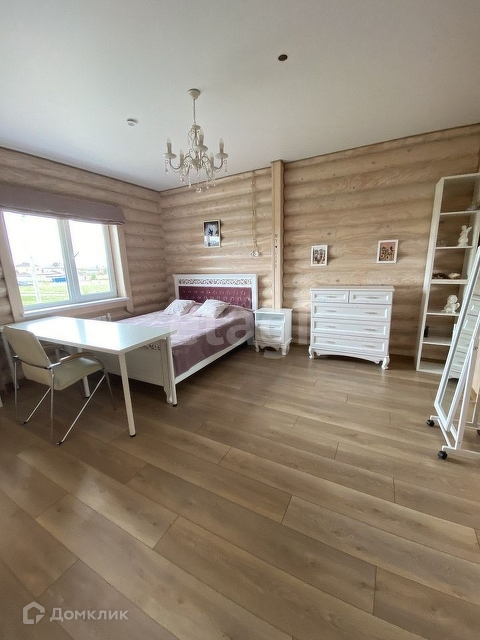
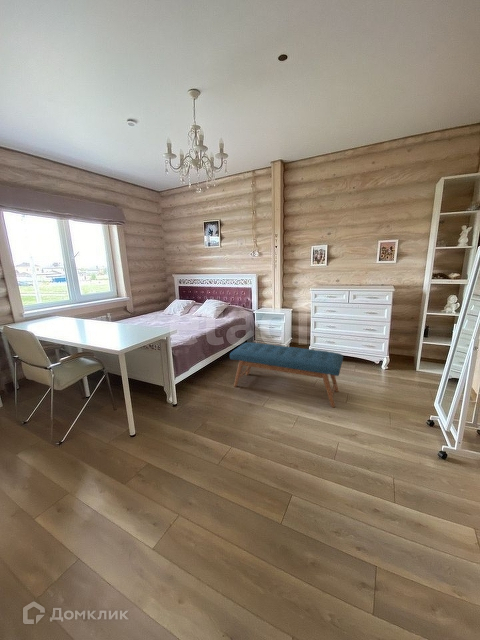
+ bench [229,341,344,408]
